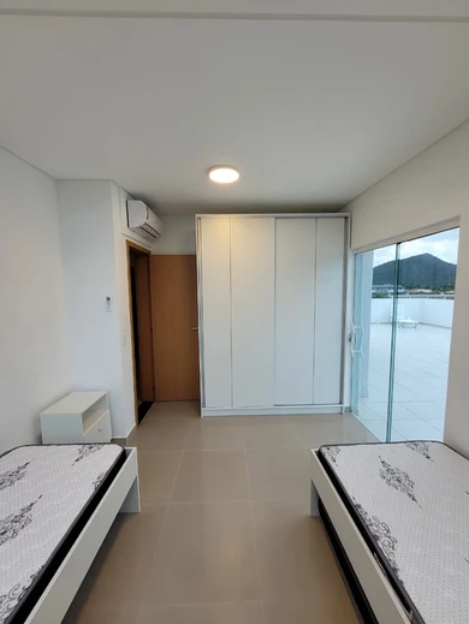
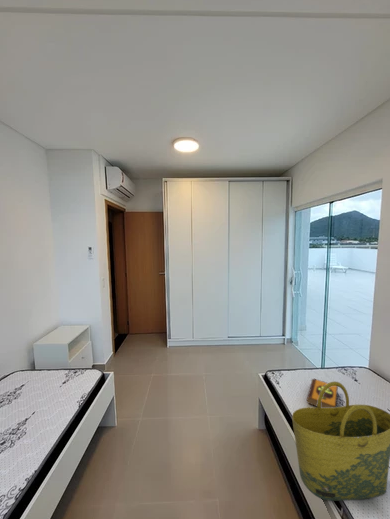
+ tote bag [291,380,390,502]
+ hardback book [306,378,339,408]
